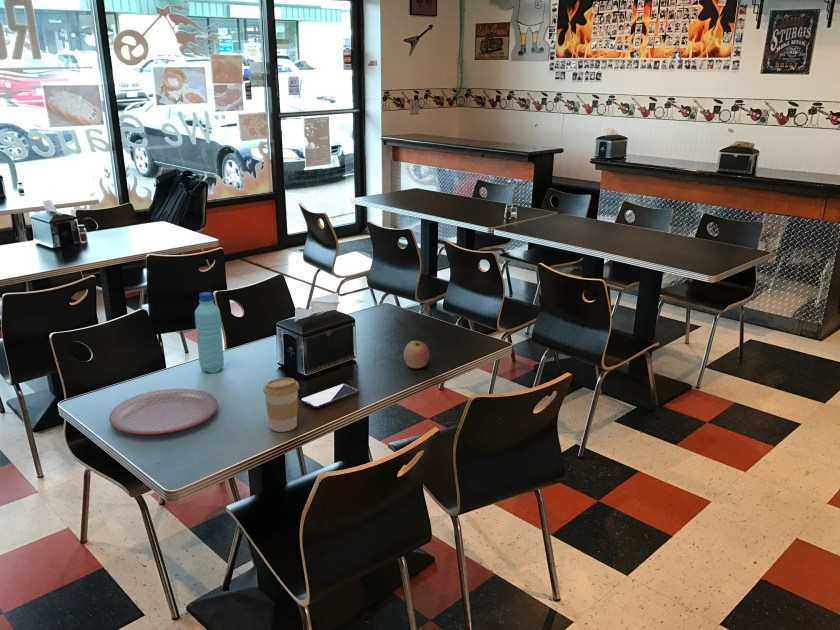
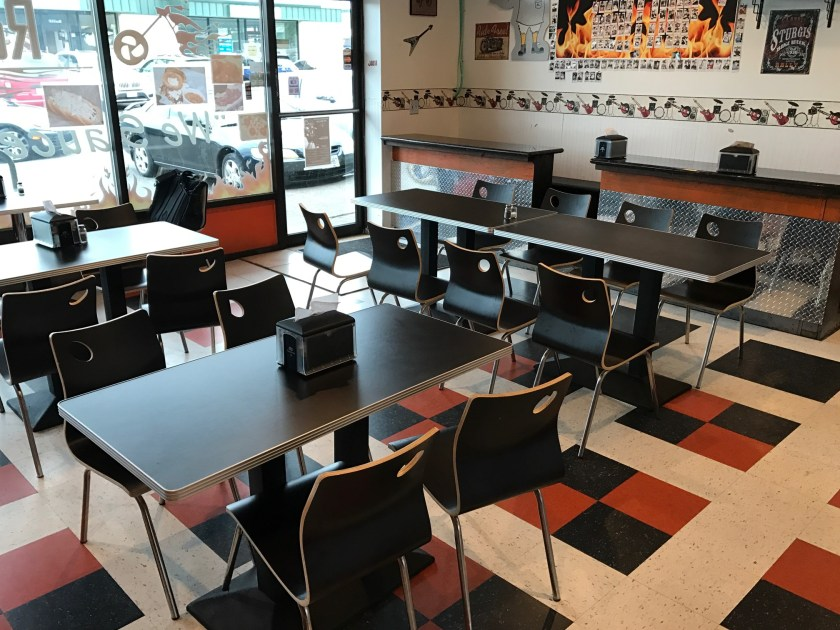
- coffee cup [262,377,300,433]
- apple [403,340,430,369]
- plate [108,388,219,436]
- water bottle [194,291,225,374]
- smartphone [301,383,360,409]
